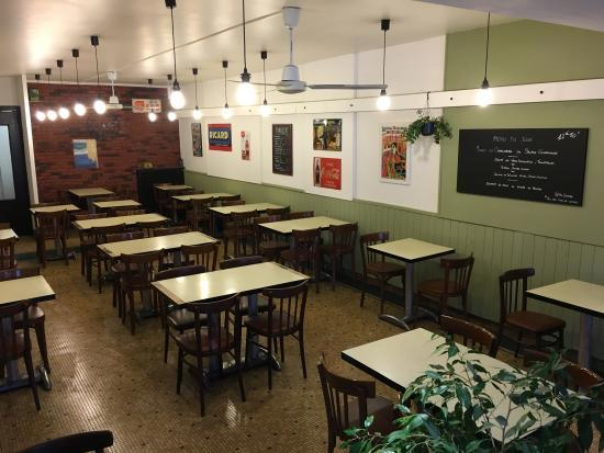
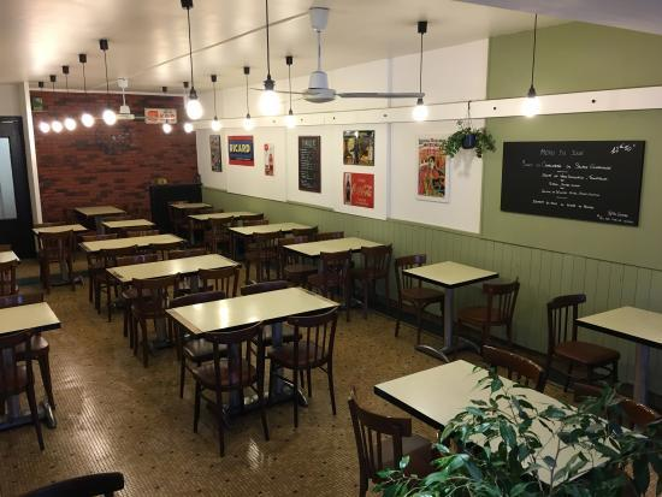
- wall art [71,138,99,170]
